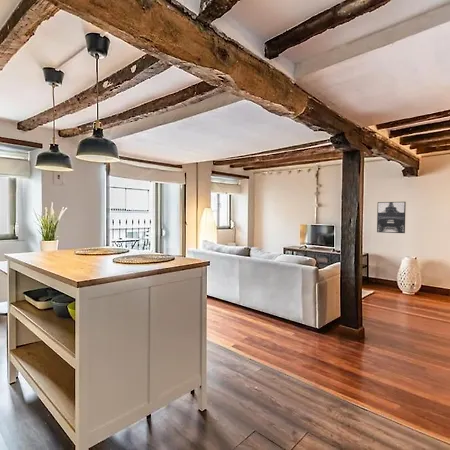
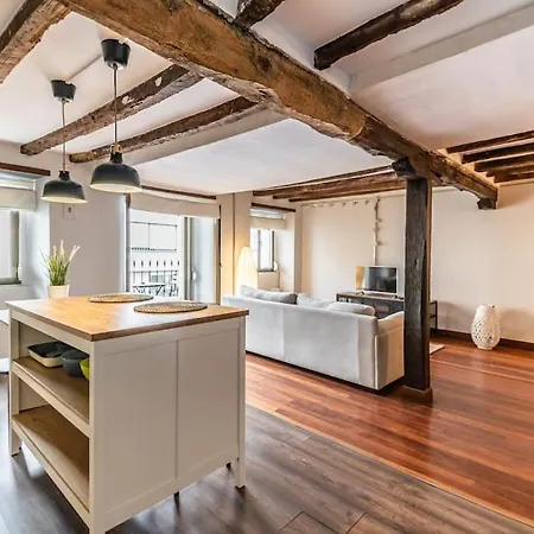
- wall art [376,201,407,234]
